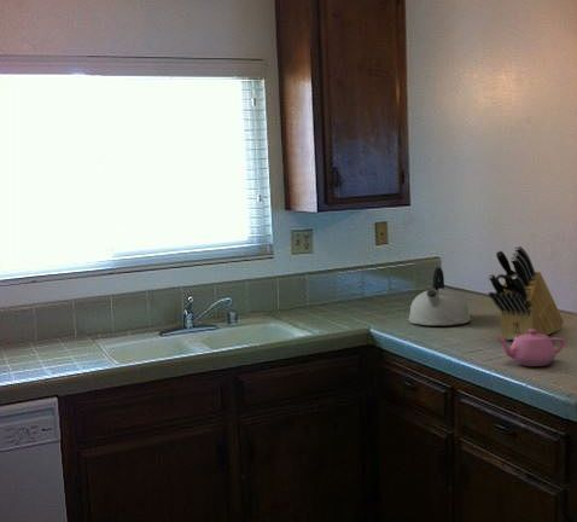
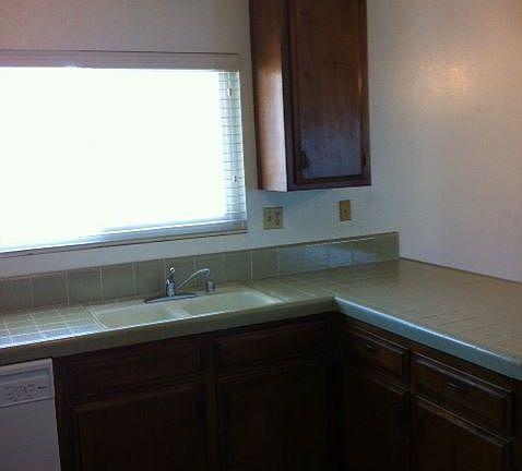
- kettle [407,266,472,326]
- knife block [486,245,565,341]
- teapot [495,330,566,367]
